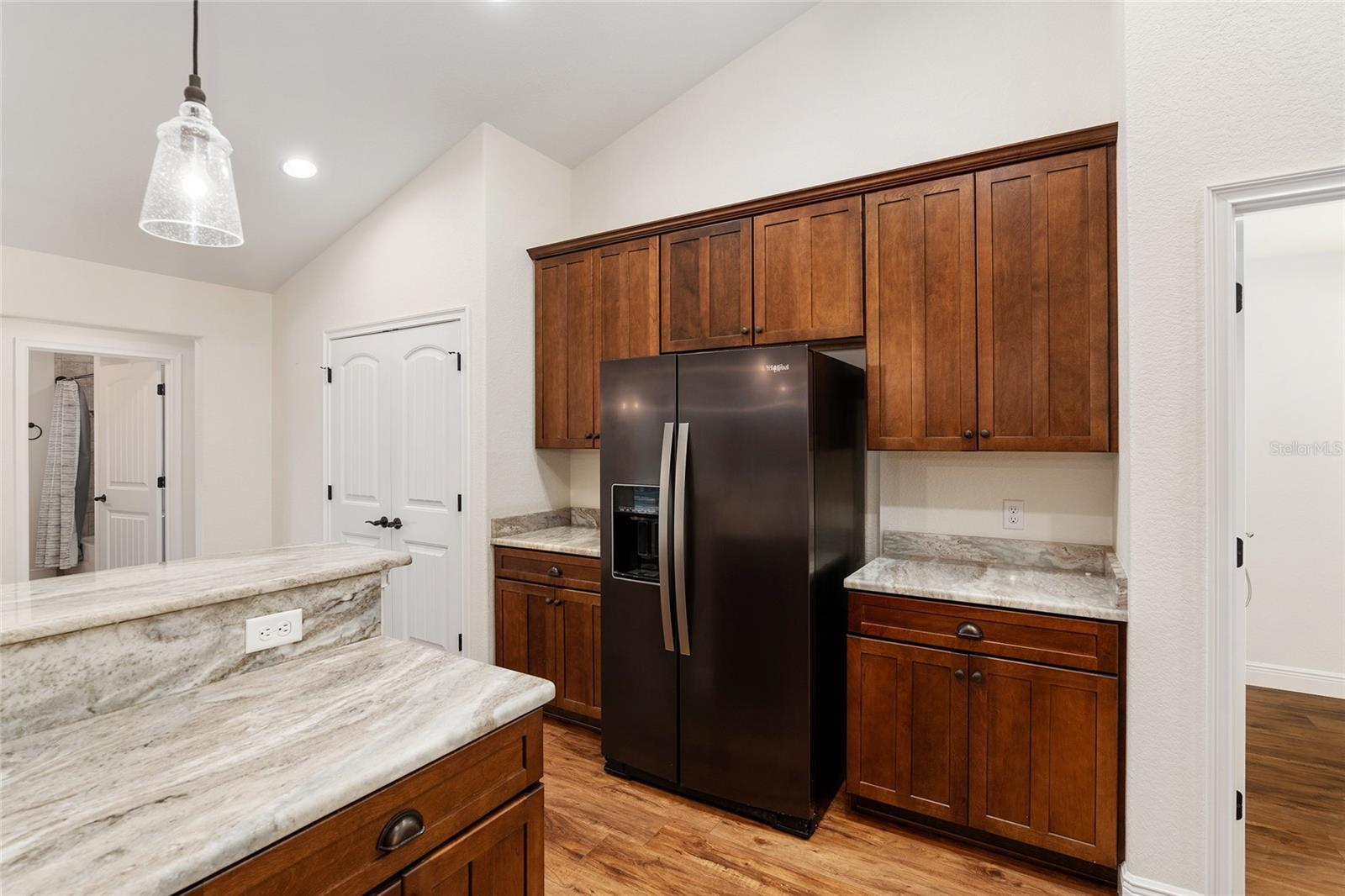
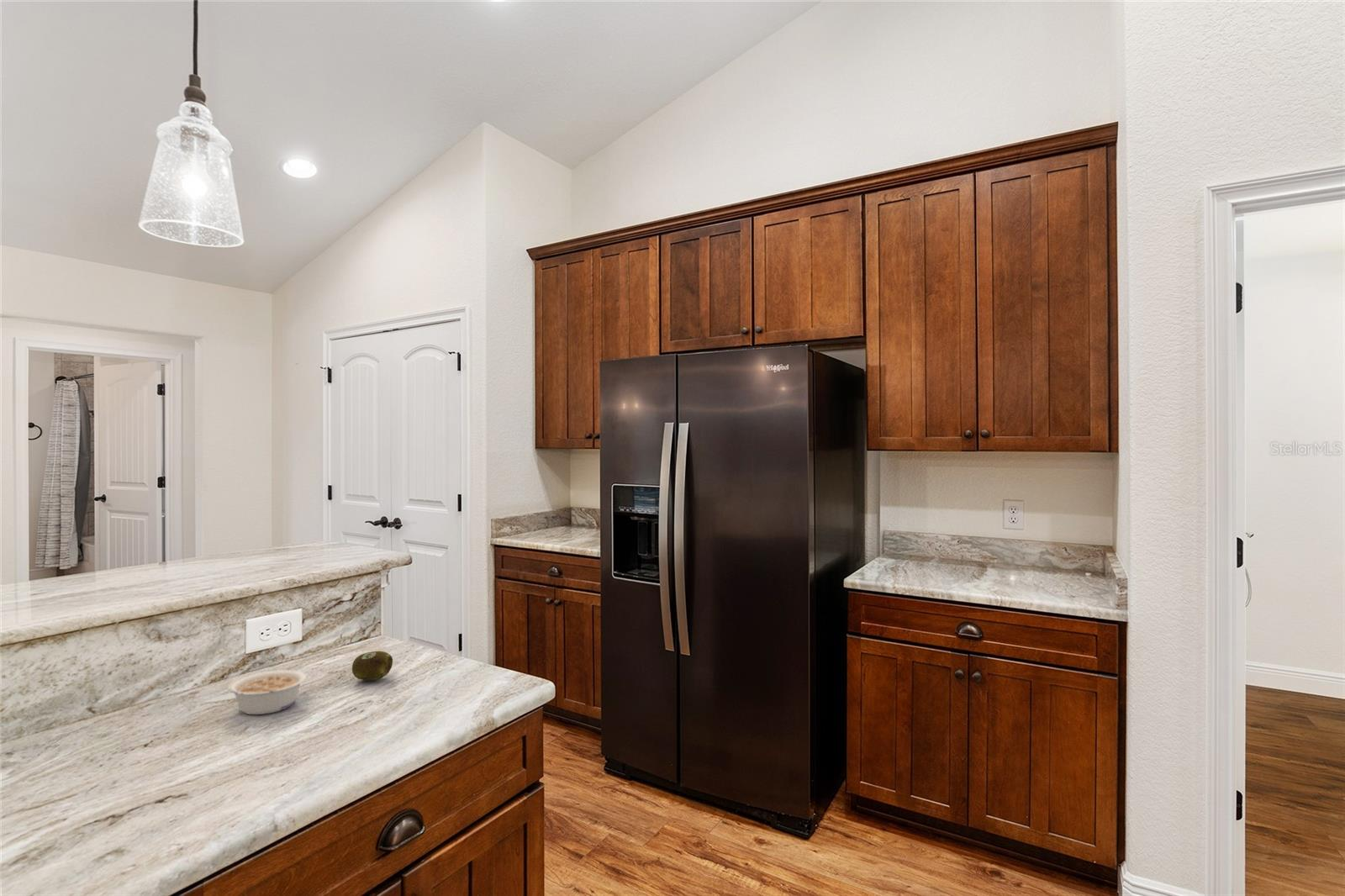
+ fruit [351,651,393,682]
+ legume [227,669,308,715]
